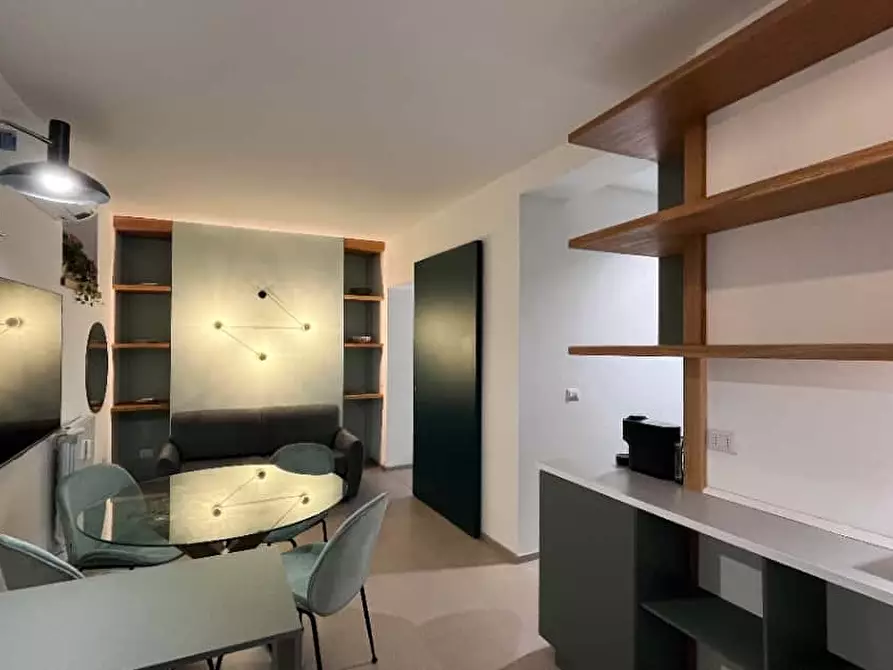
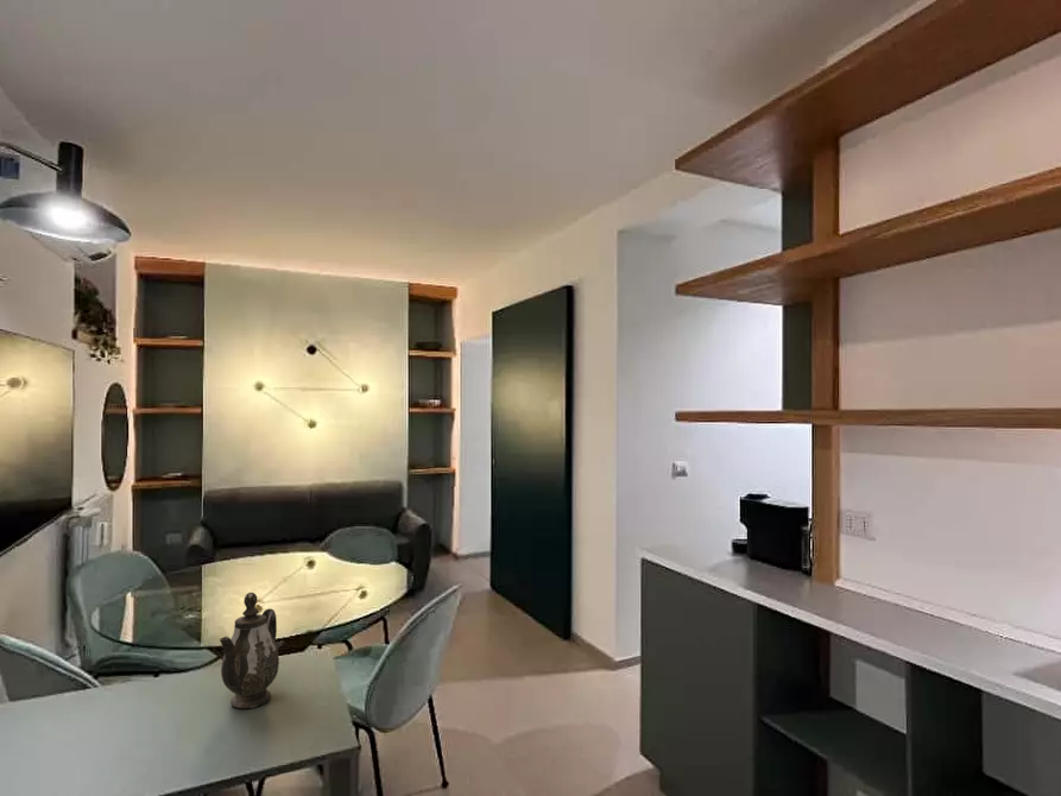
+ teapot [219,592,280,709]
